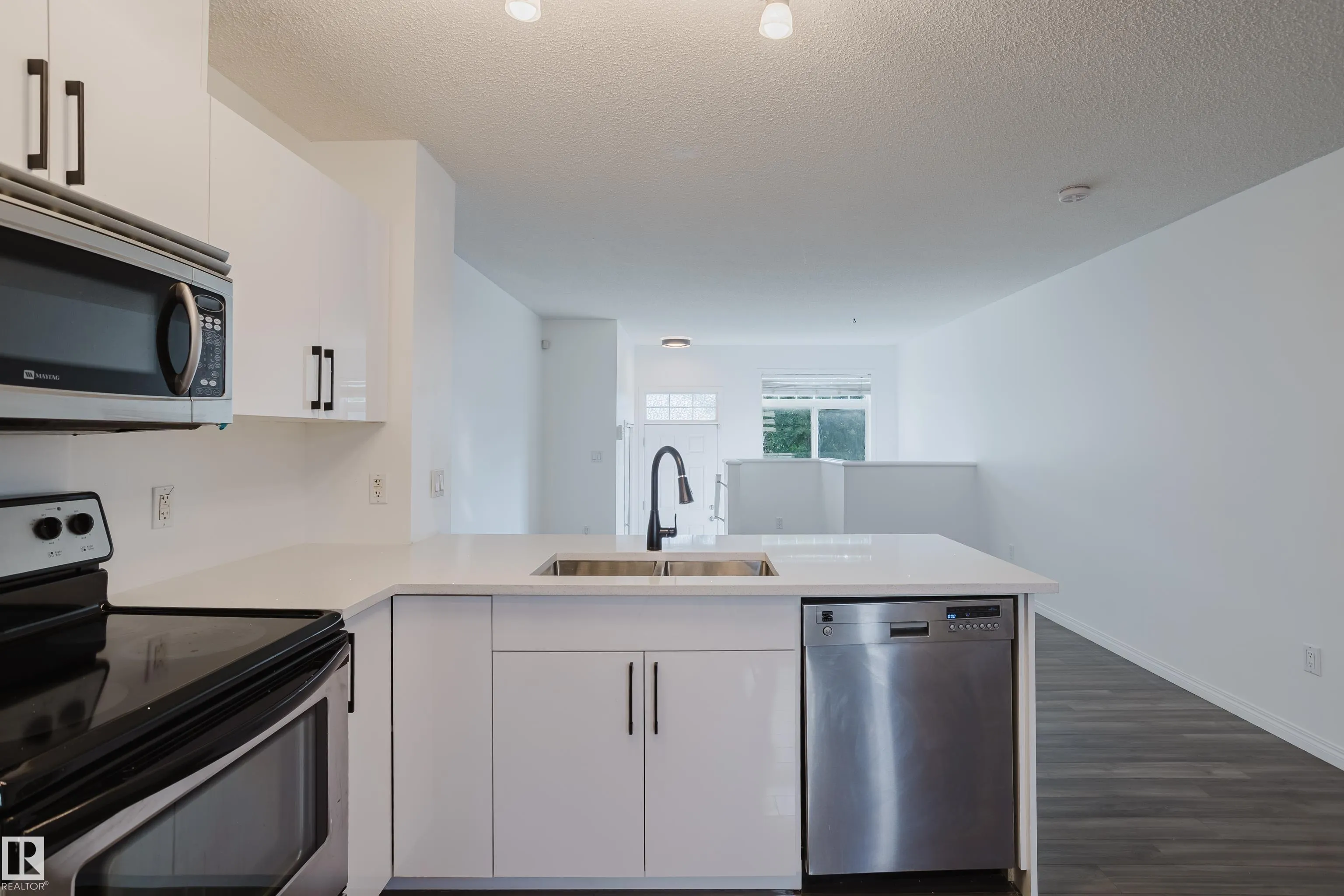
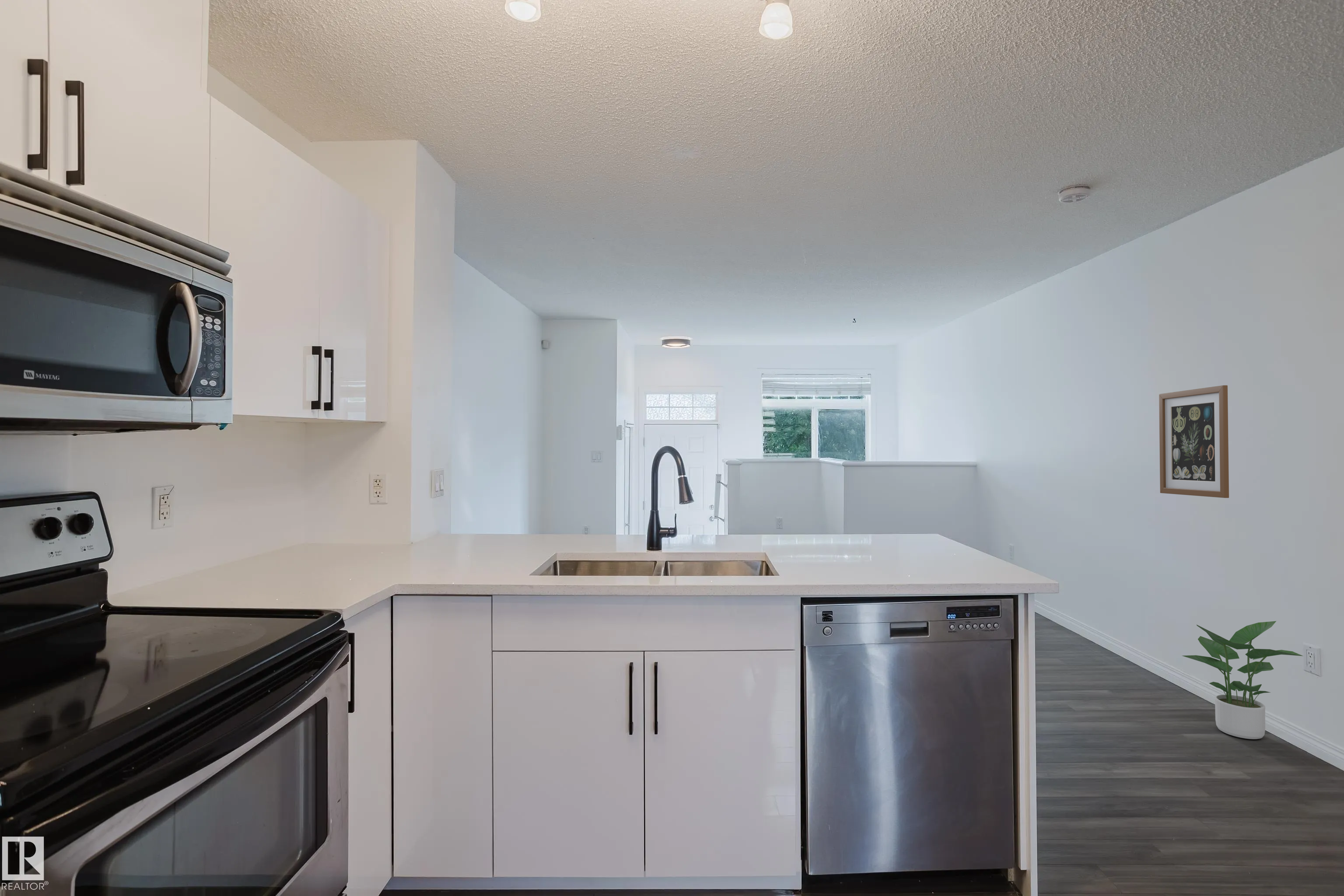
+ potted plant [1182,621,1303,740]
+ wall art [1159,385,1229,498]
